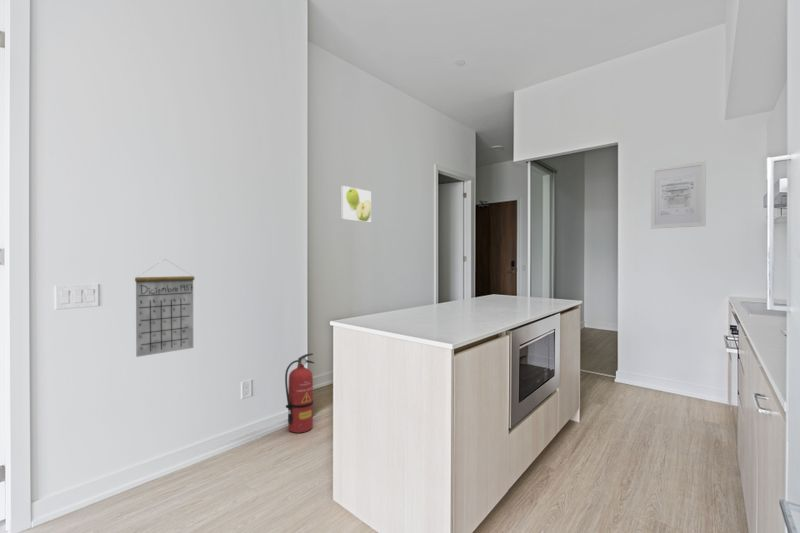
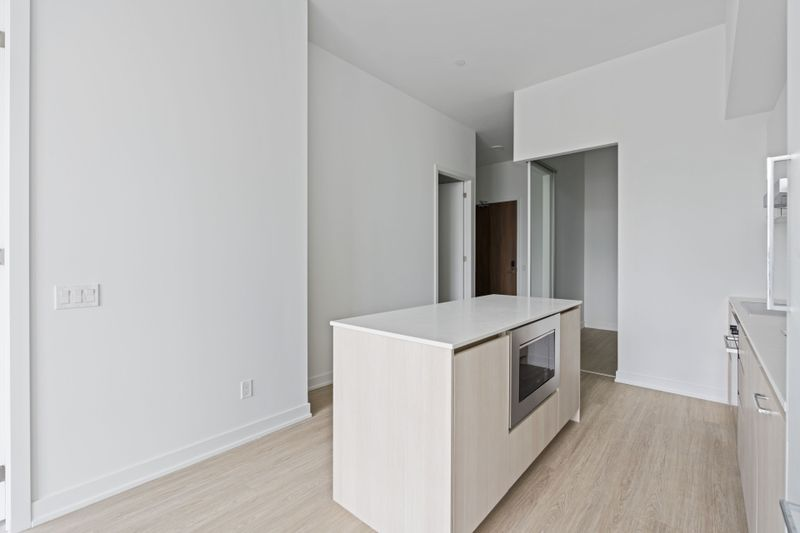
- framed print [340,185,372,223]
- fire extinguisher [284,352,315,434]
- calendar [134,258,196,358]
- wall art [650,160,707,230]
